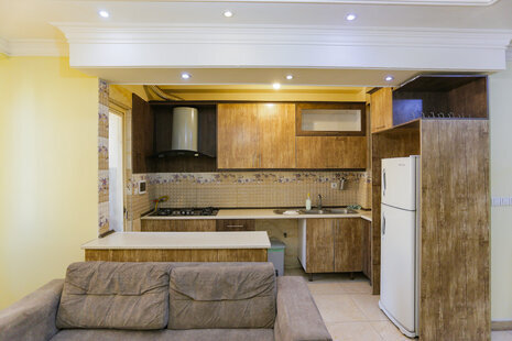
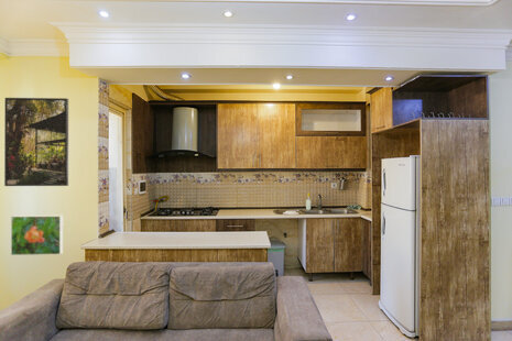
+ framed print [10,215,64,256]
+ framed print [3,97,69,187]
